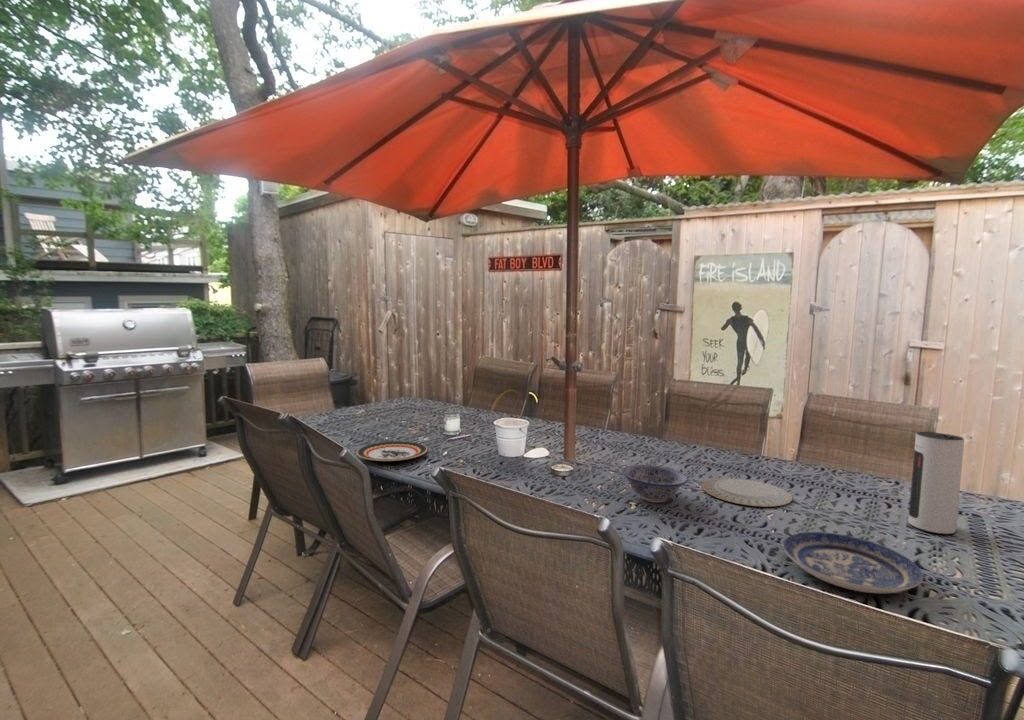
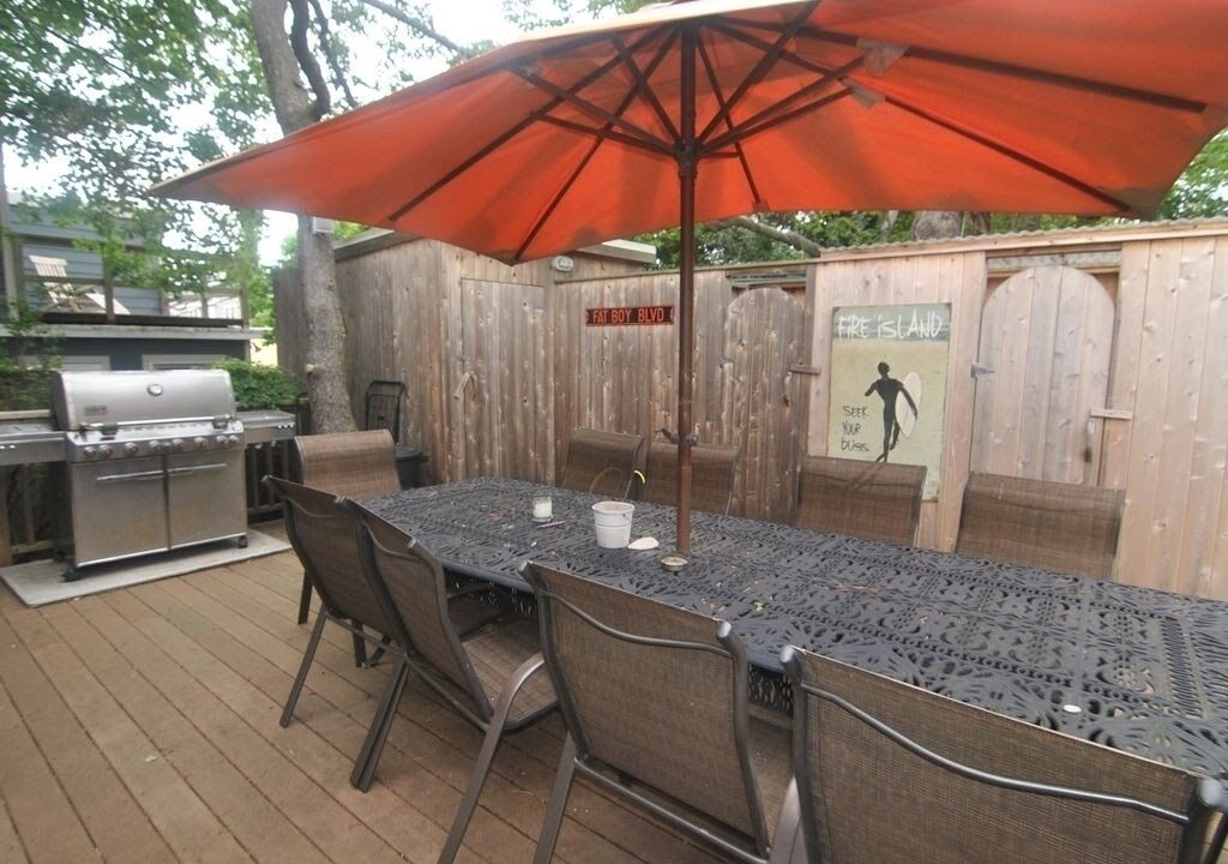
- bowl [621,464,689,503]
- plate [355,440,428,462]
- plate [782,531,924,594]
- chinaware [701,476,793,508]
- speaker [907,431,965,535]
